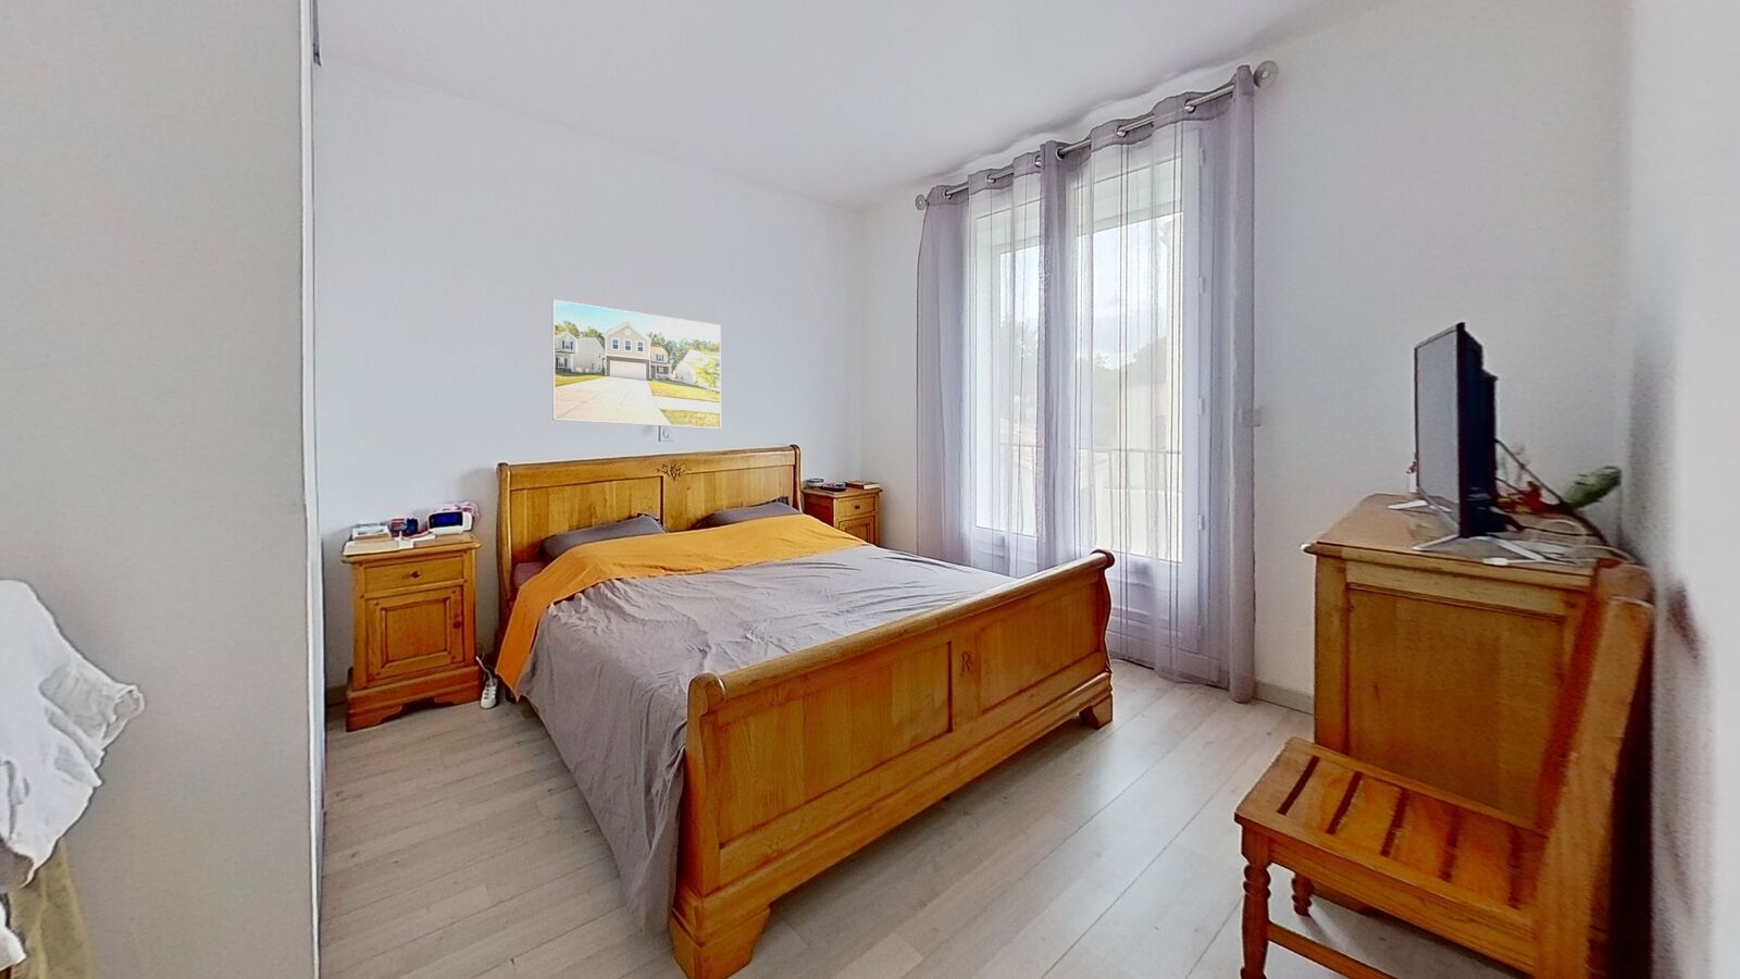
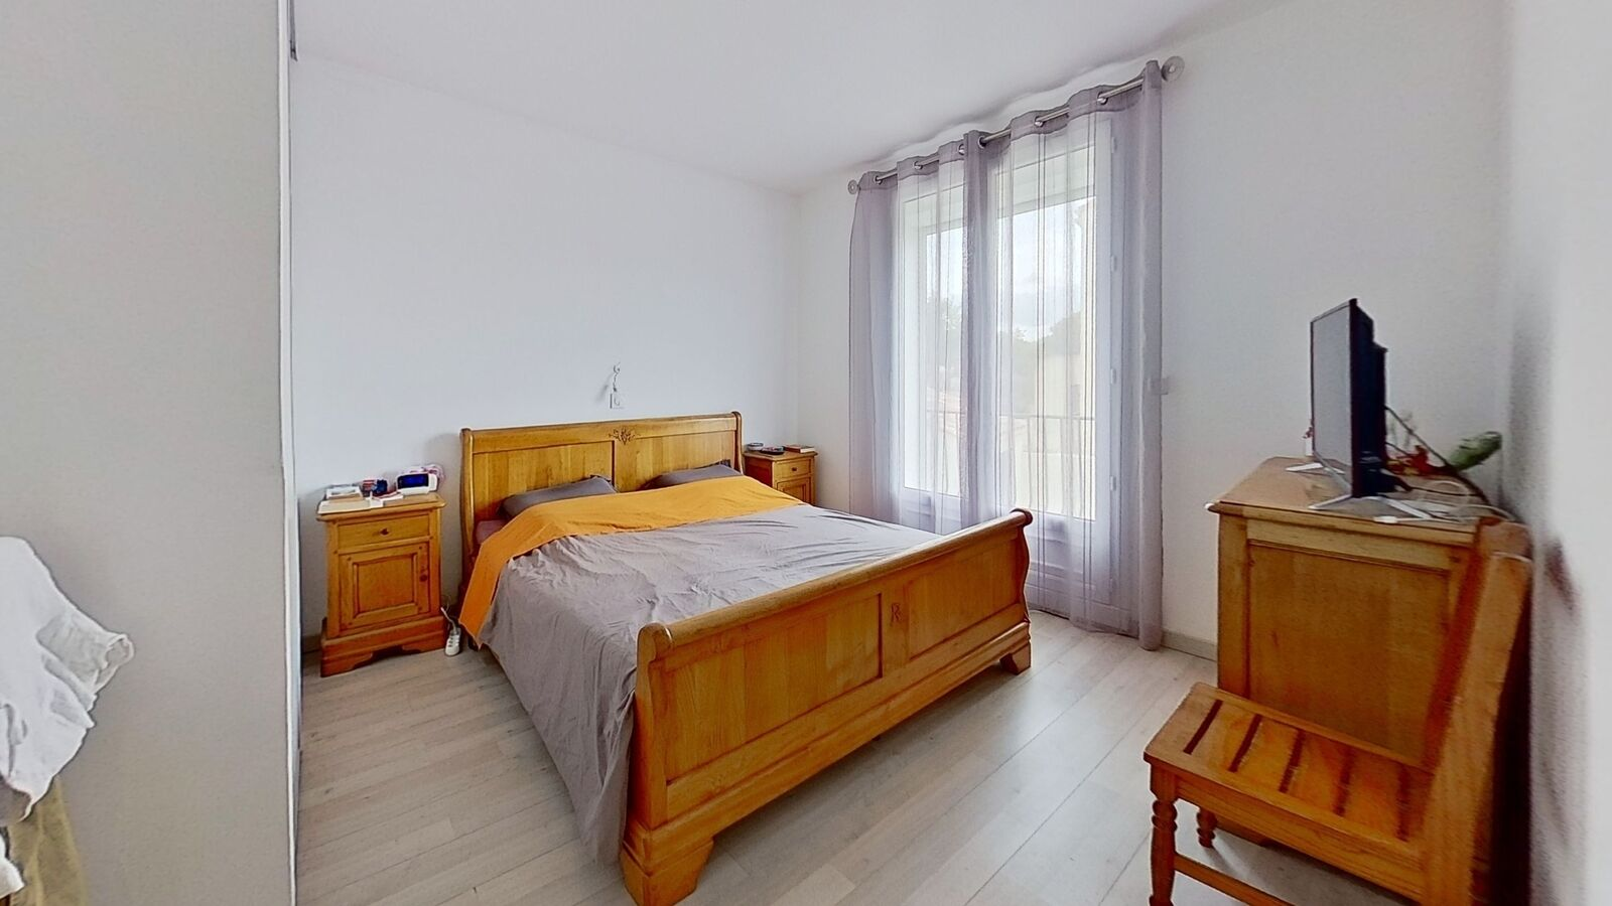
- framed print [551,299,722,429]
